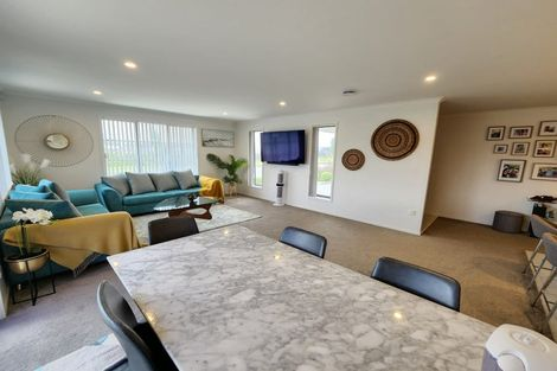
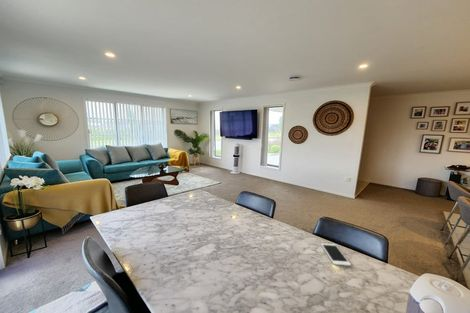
+ cell phone [320,242,352,267]
